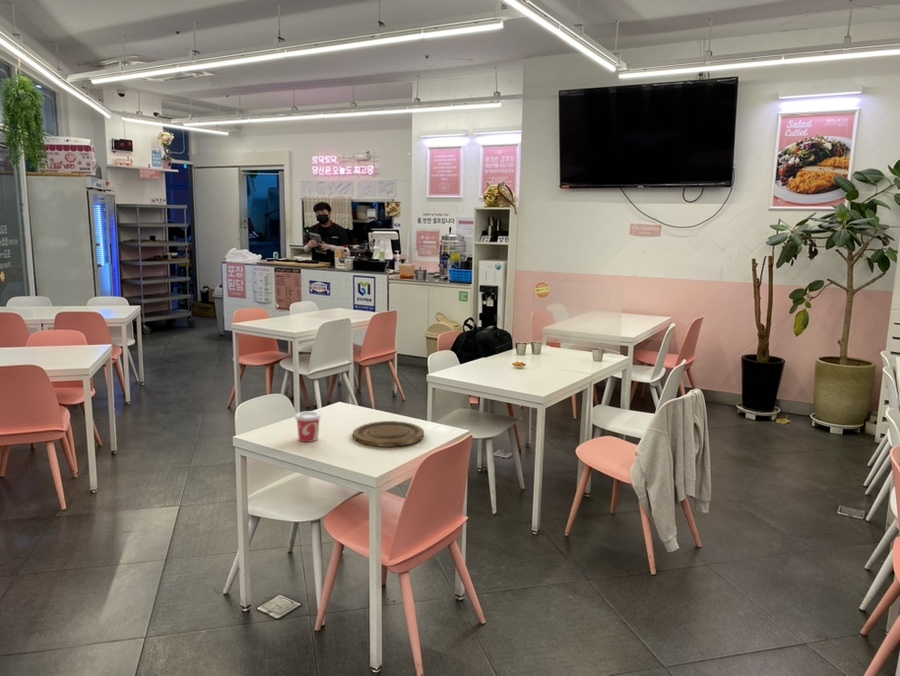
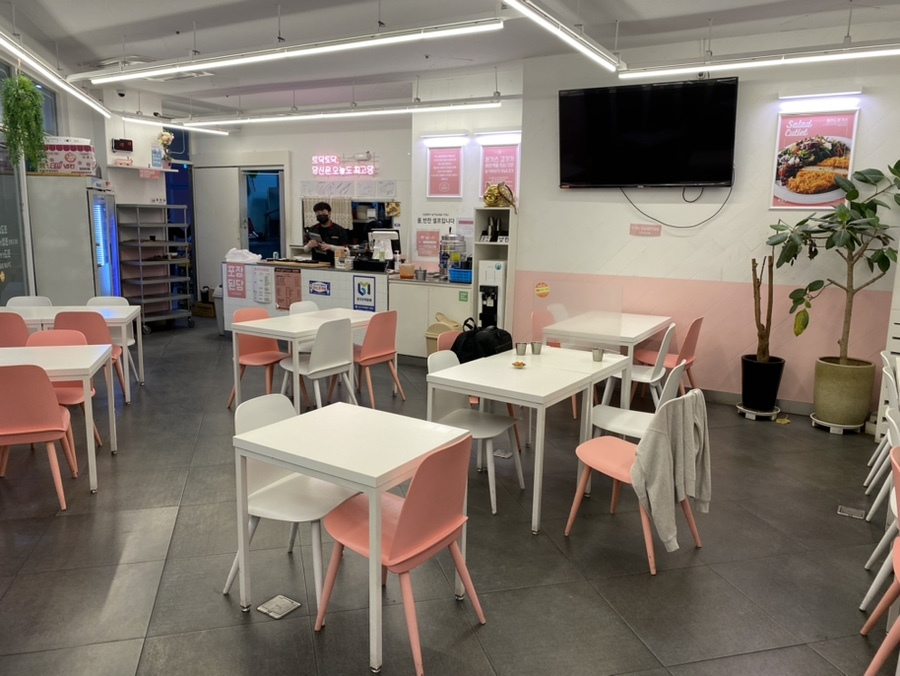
- plate [352,420,425,448]
- cup [294,410,322,443]
